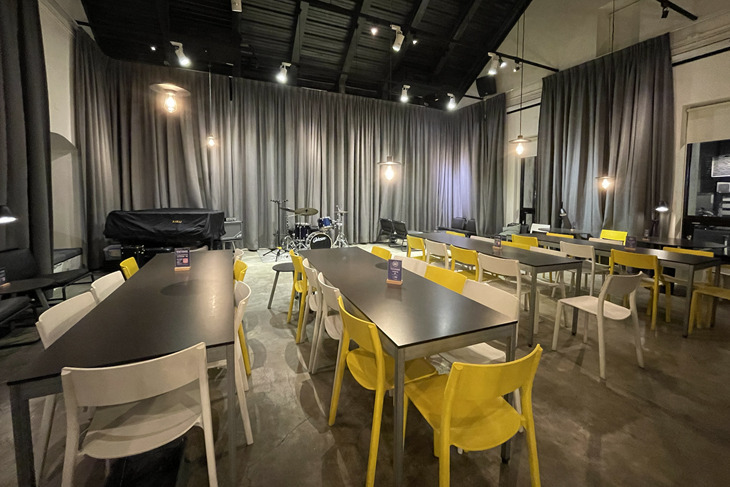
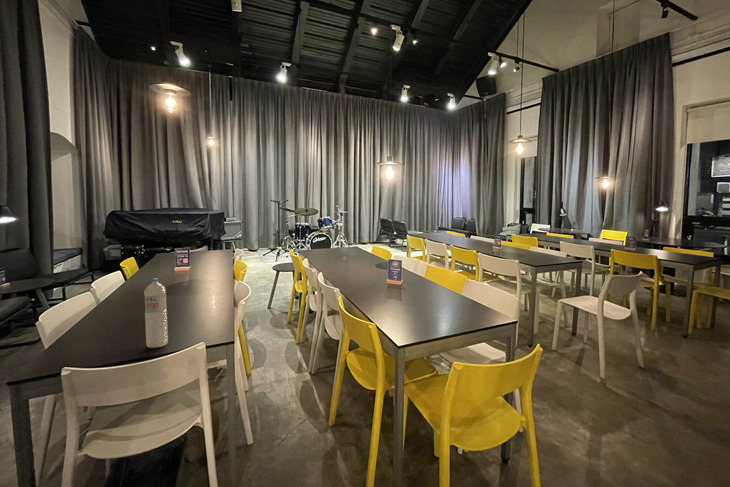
+ water bottle [143,277,169,349]
